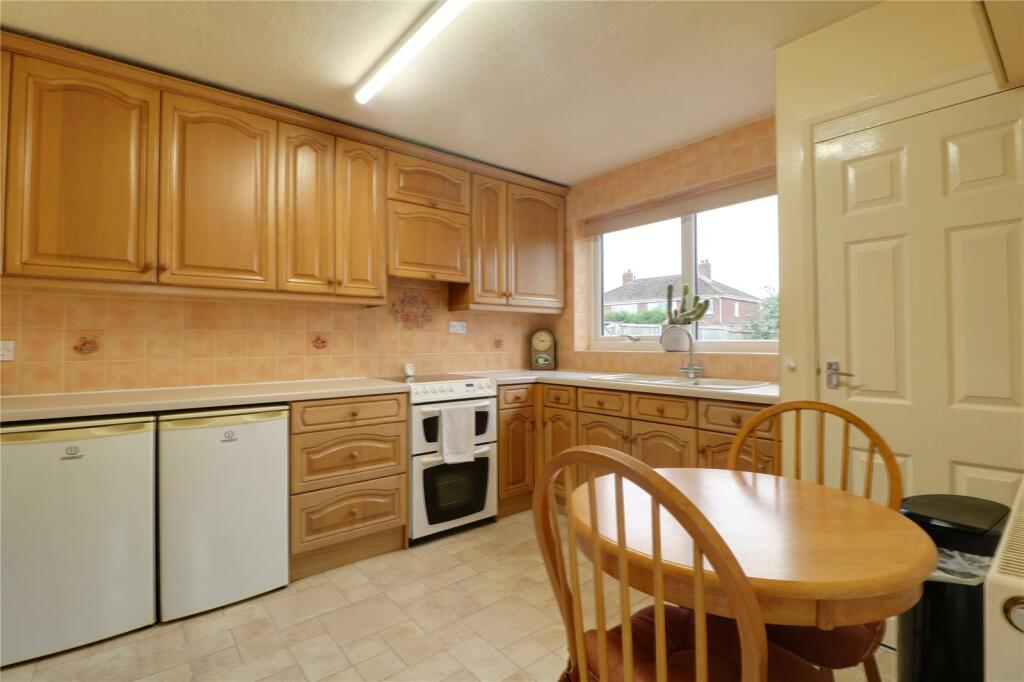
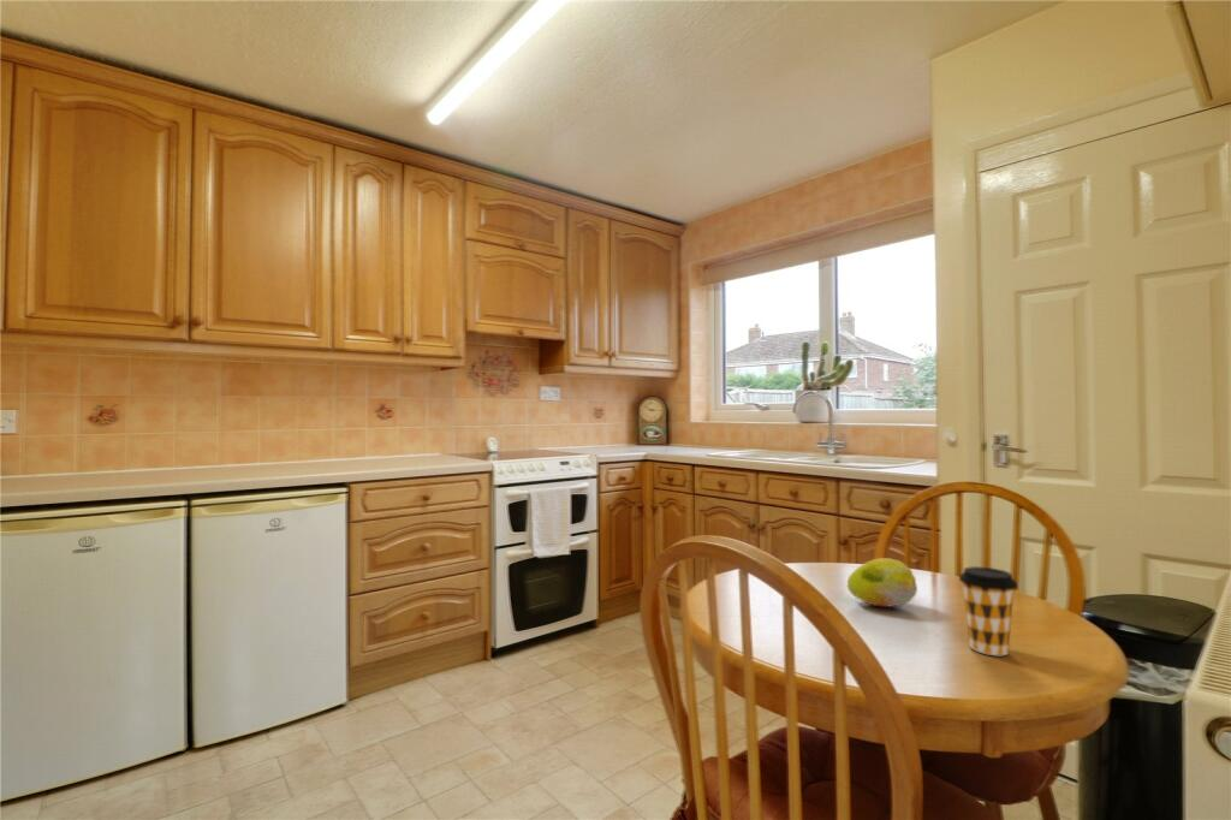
+ coffee cup [958,565,1019,656]
+ fruit [846,557,918,608]
